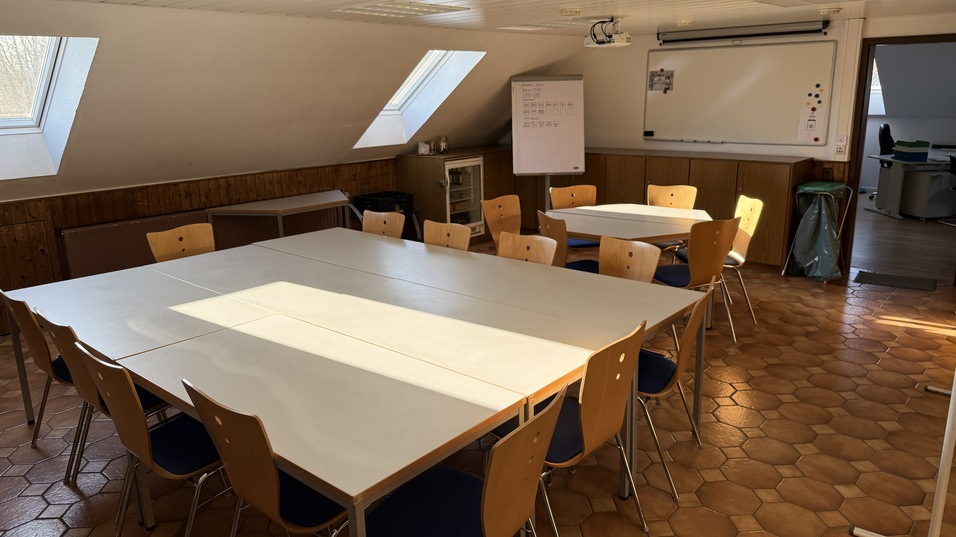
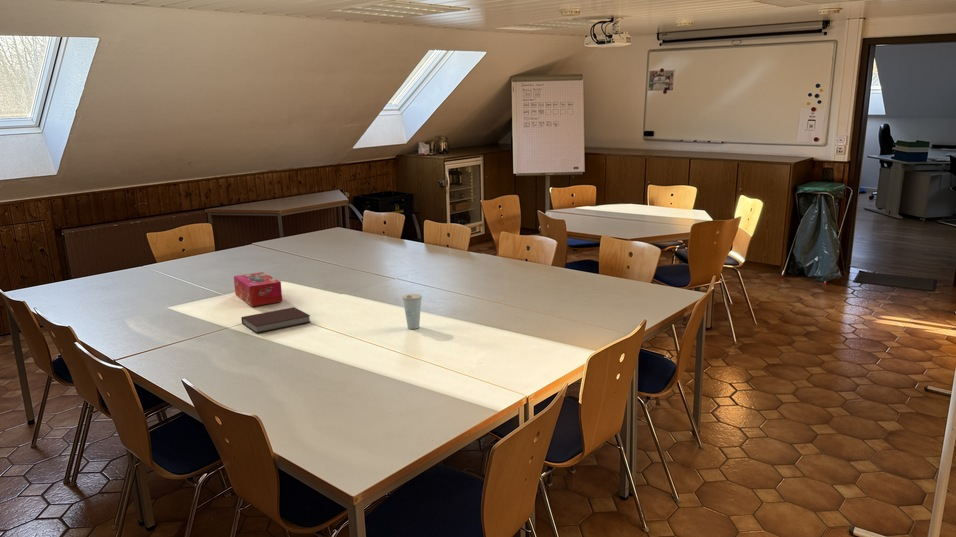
+ notebook [240,306,312,334]
+ cup [401,293,423,330]
+ tissue box [233,271,283,307]
